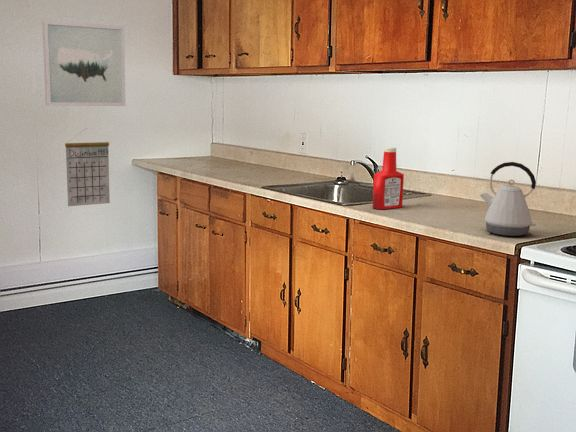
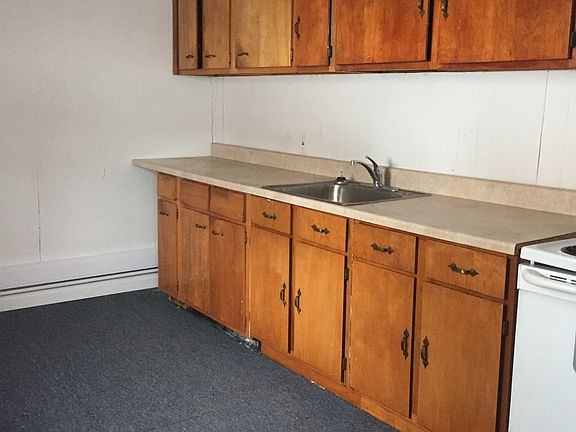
- wall art [41,20,127,107]
- soap bottle [372,146,405,210]
- kettle [479,161,537,237]
- calendar [64,127,111,207]
